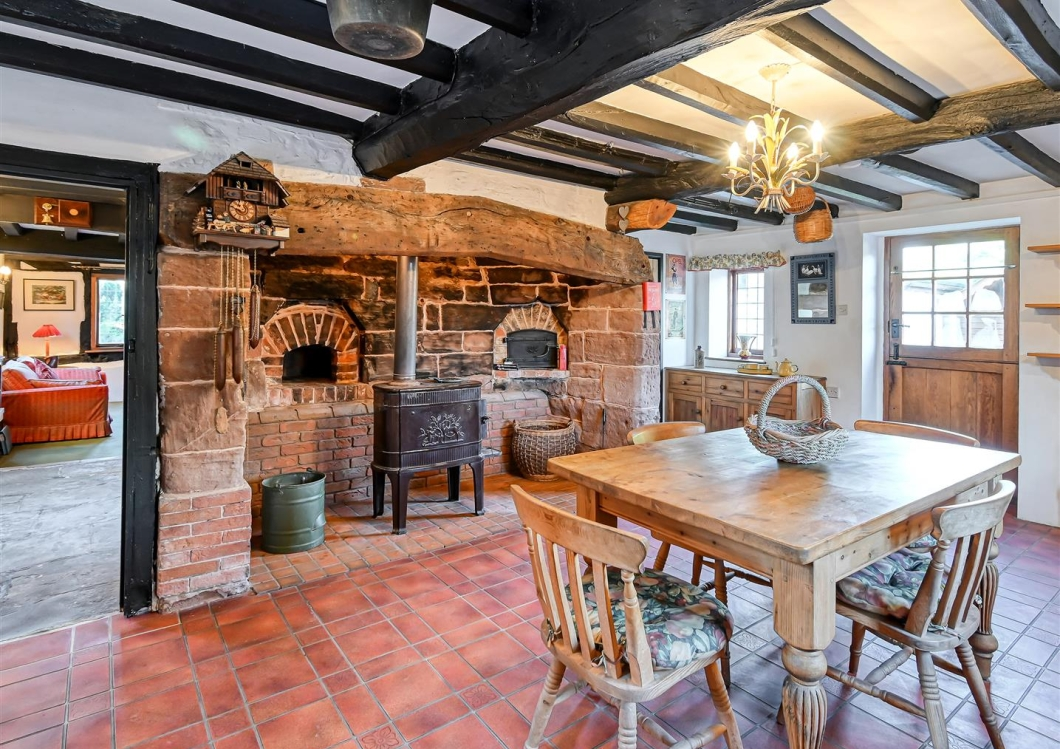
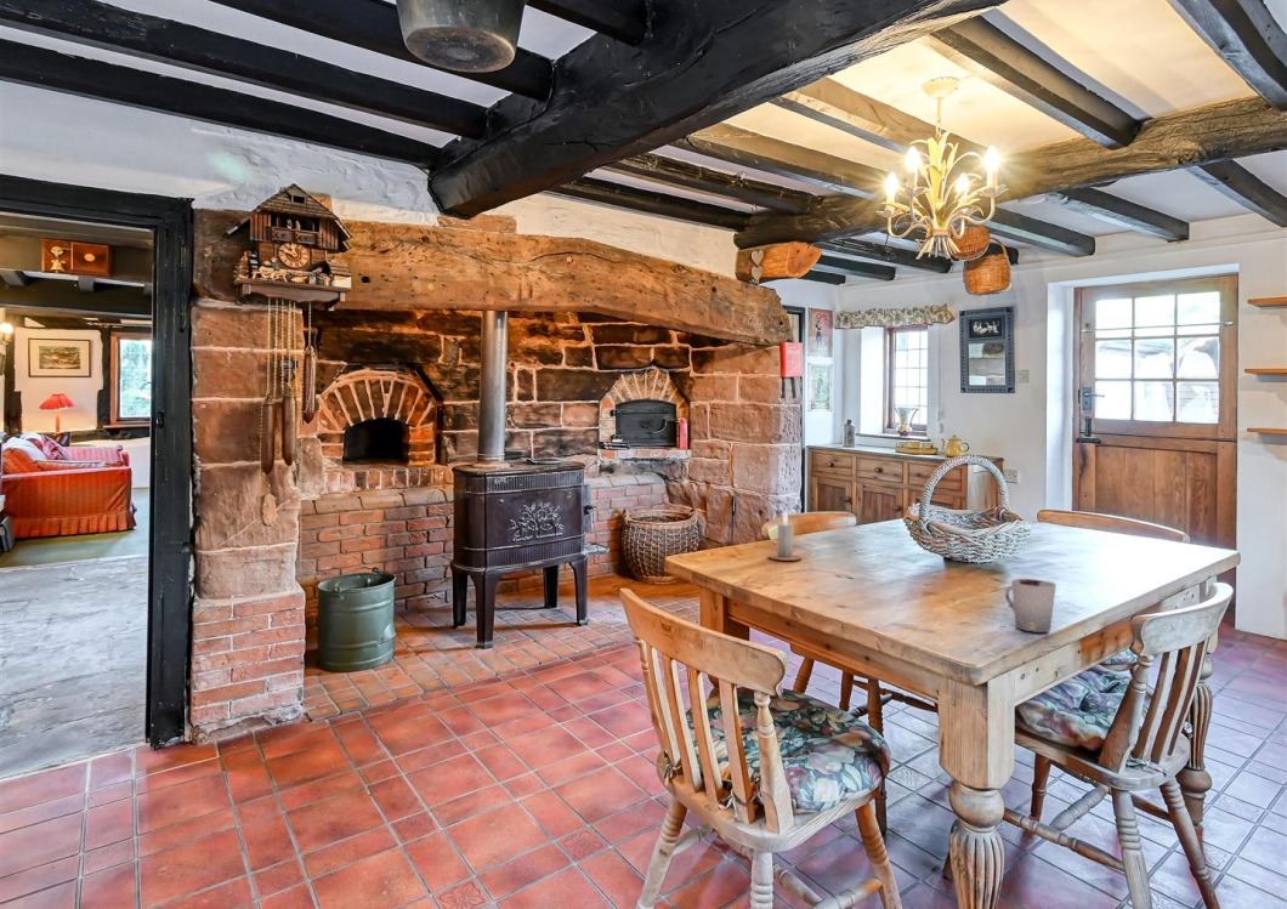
+ candle [766,509,804,562]
+ cup [1004,578,1058,634]
